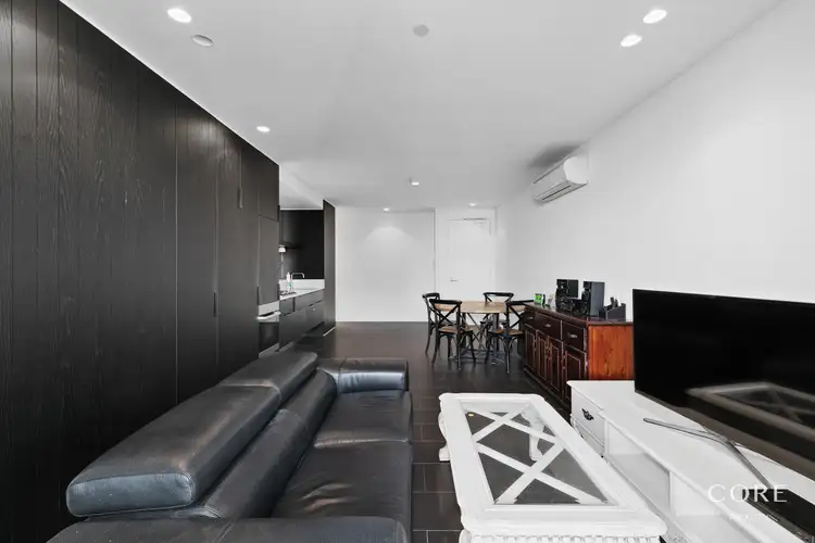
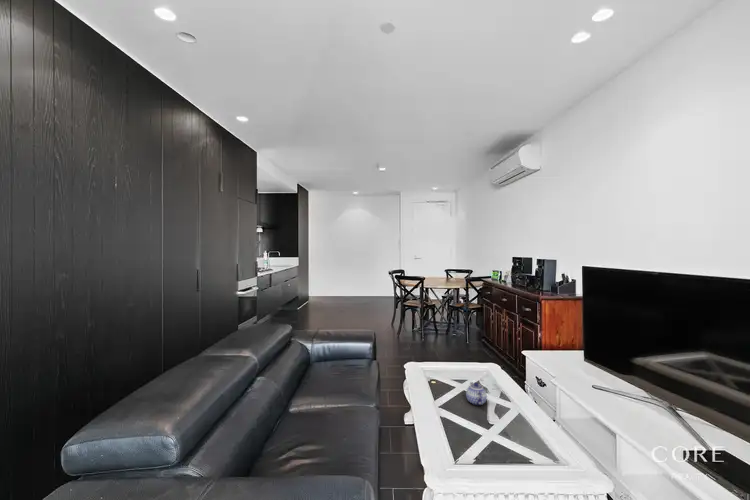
+ teapot [465,381,488,406]
